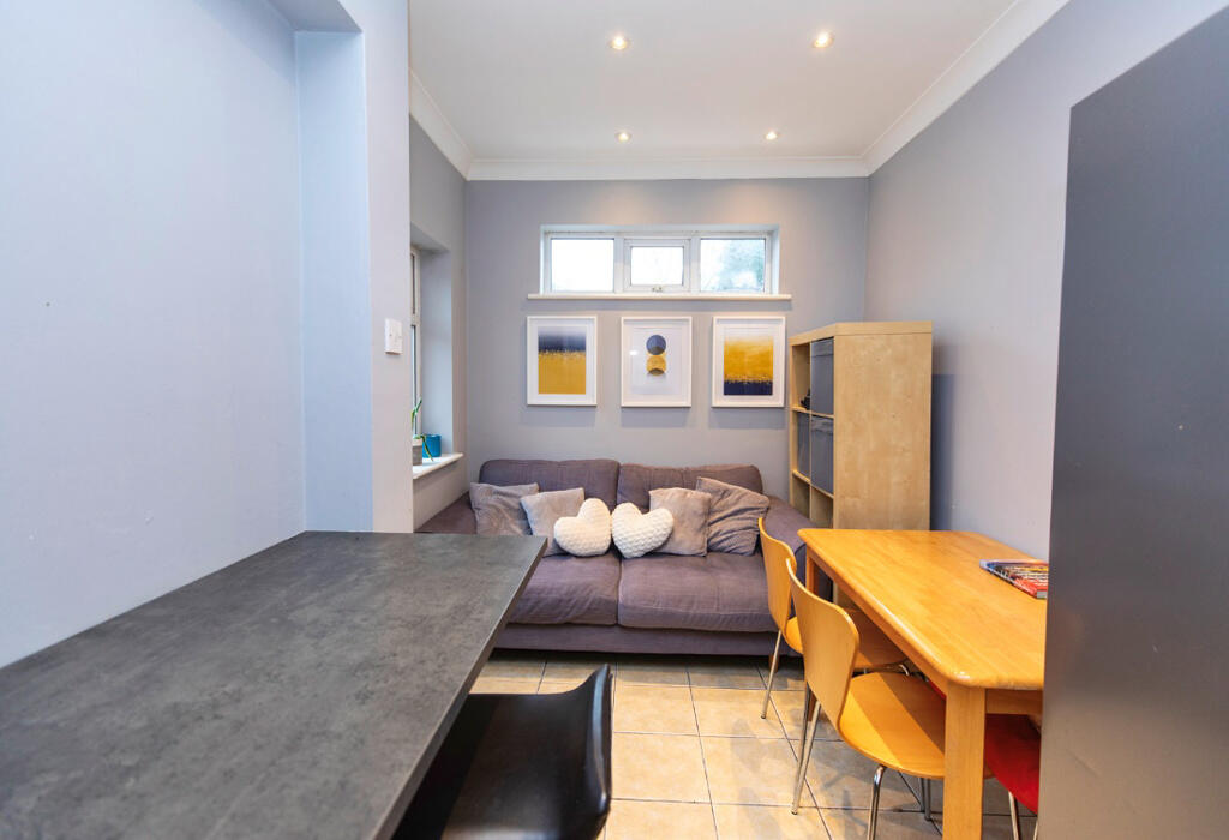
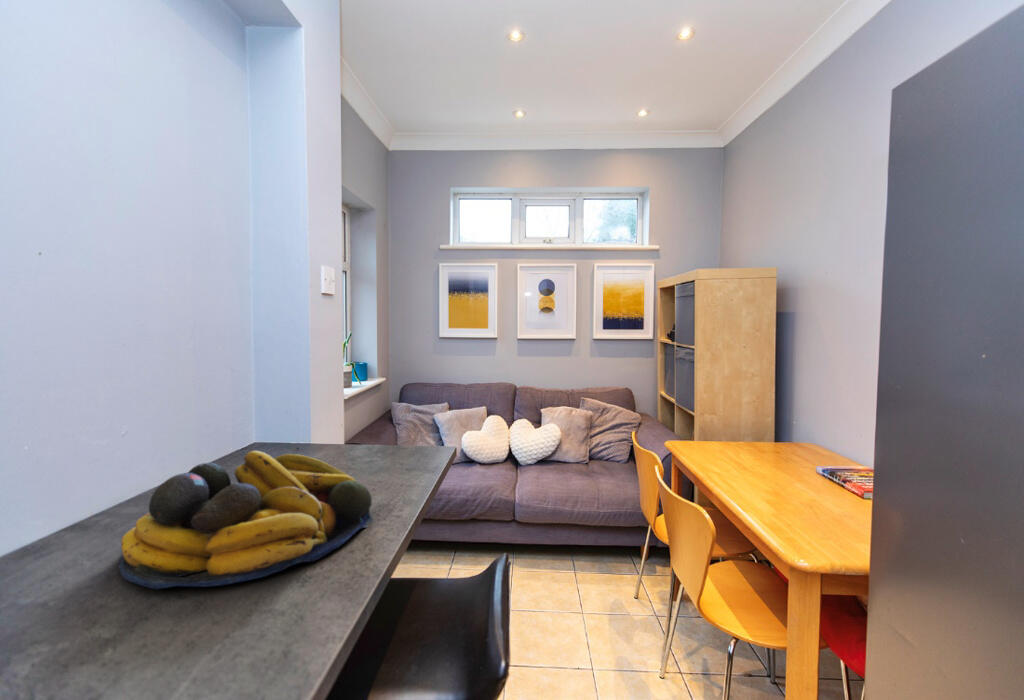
+ fruit bowl [118,450,375,590]
